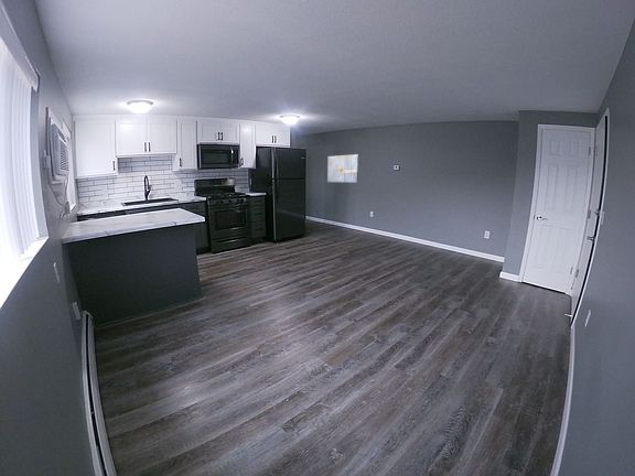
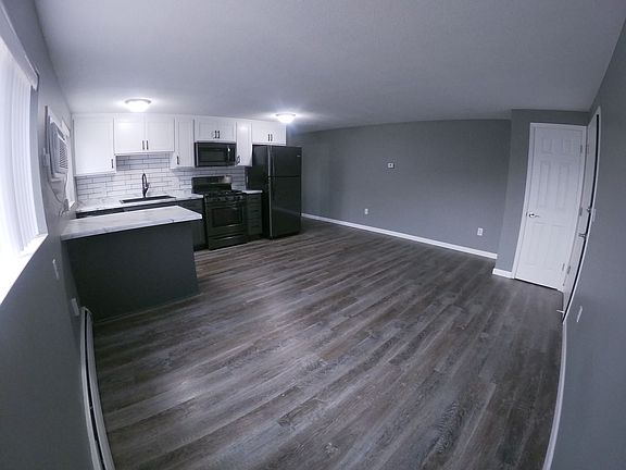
- wall art [326,153,359,183]
